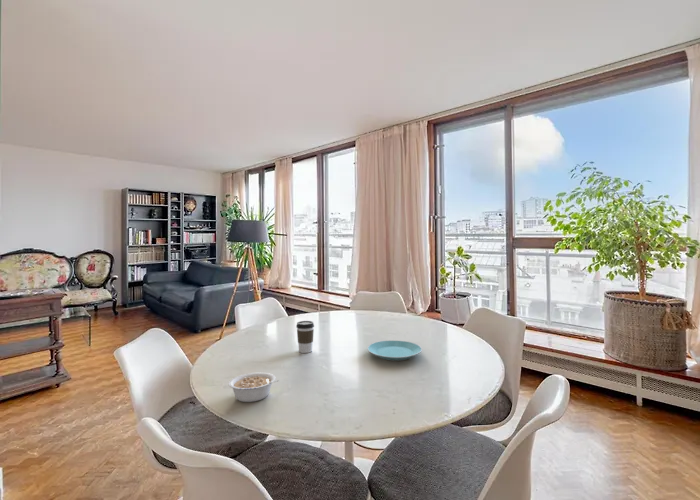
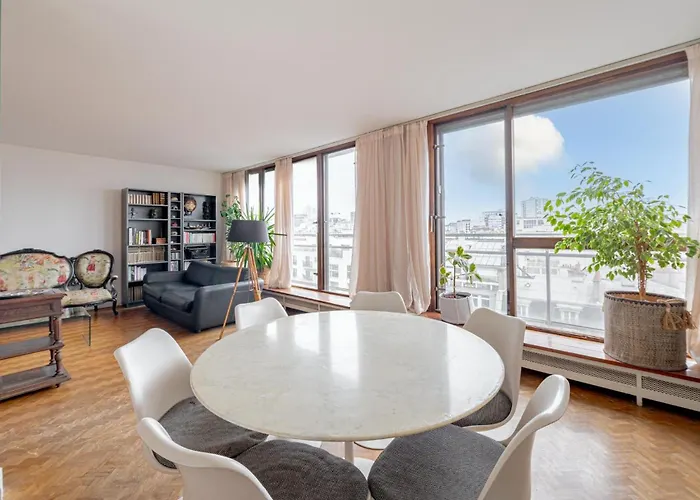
- plate [366,340,423,361]
- legume [227,372,281,403]
- coffee cup [295,320,315,354]
